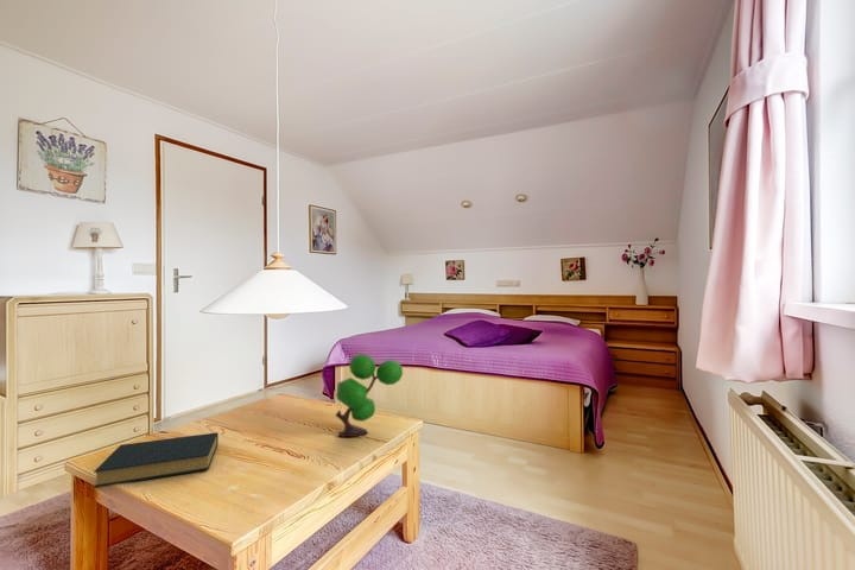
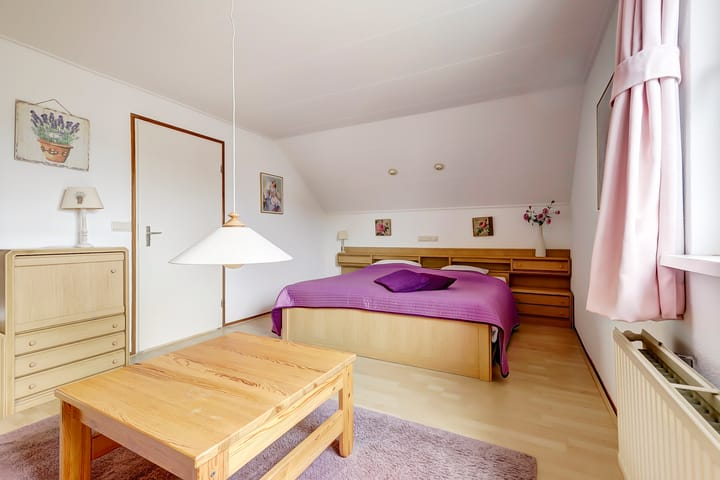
- hardback book [93,431,220,489]
- plant [334,353,404,438]
